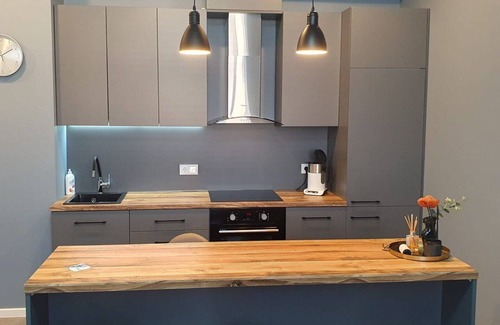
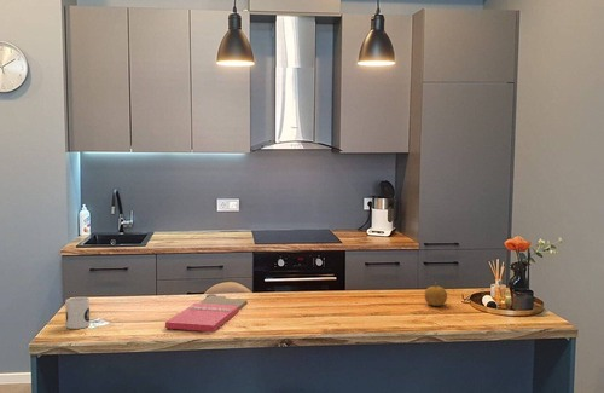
+ fruit [424,281,448,307]
+ mug [64,296,91,330]
+ cutting board [164,293,249,333]
